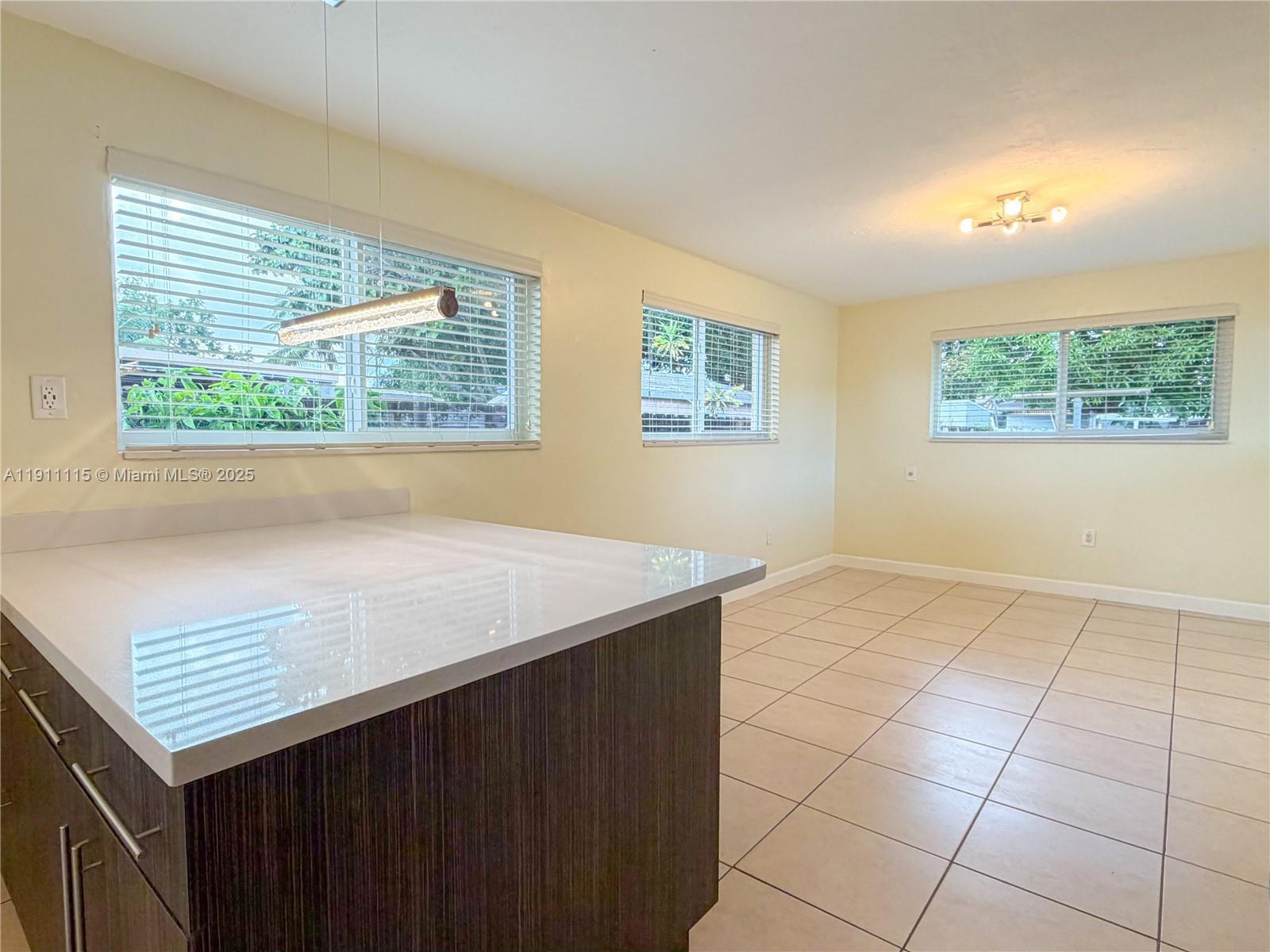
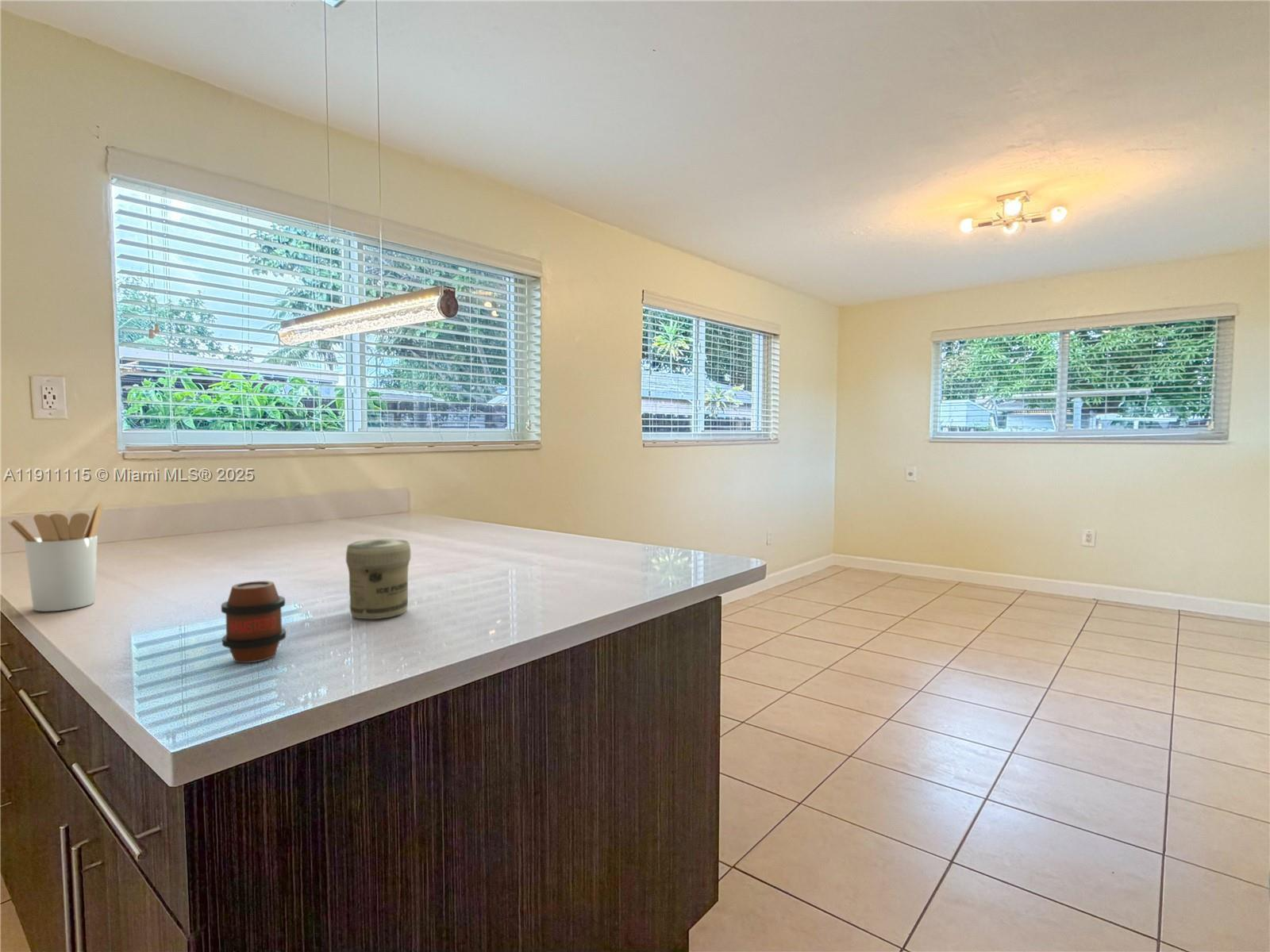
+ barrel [221,580,287,663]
+ jar [345,539,412,620]
+ utensil holder [7,502,104,612]
